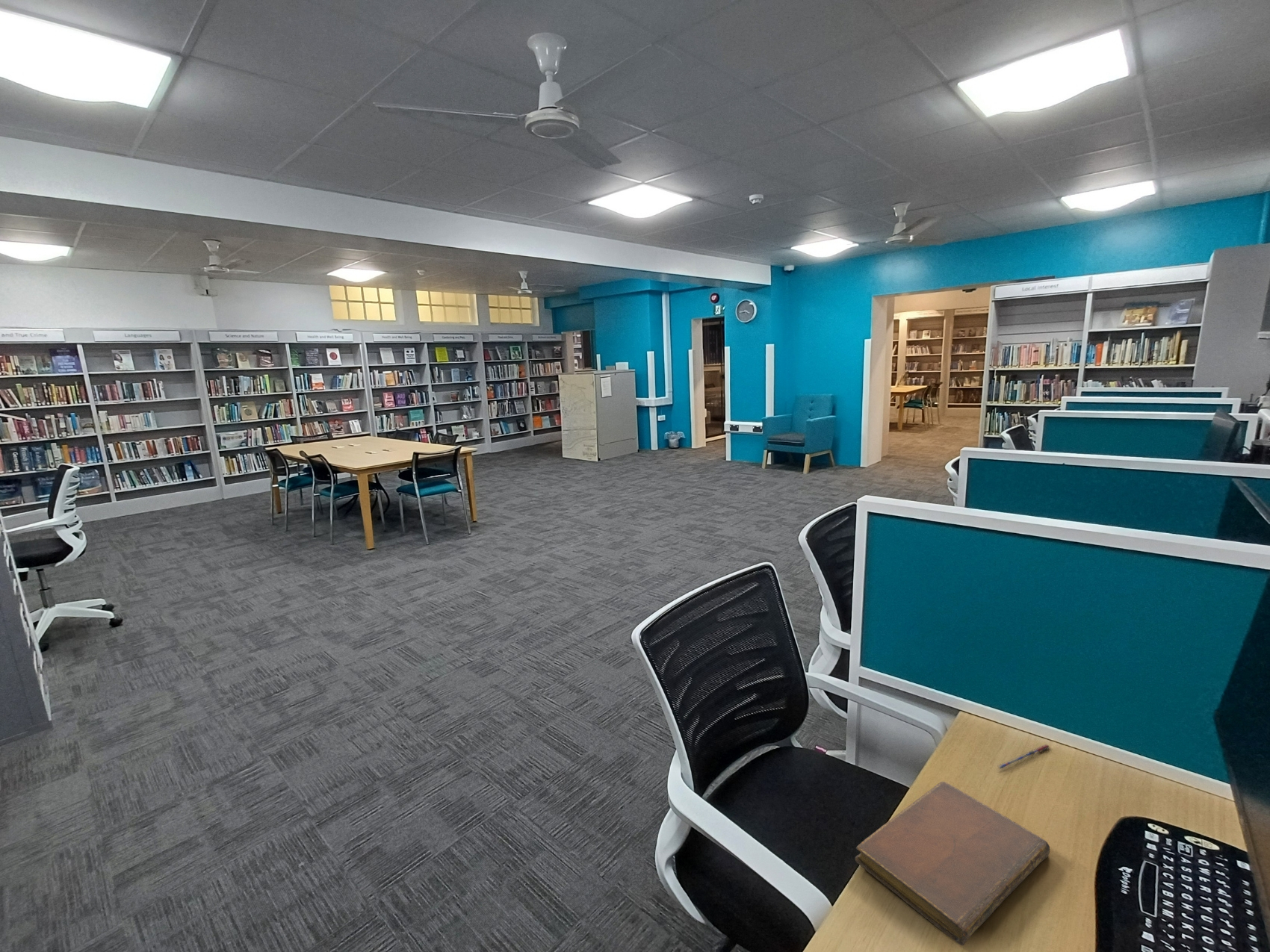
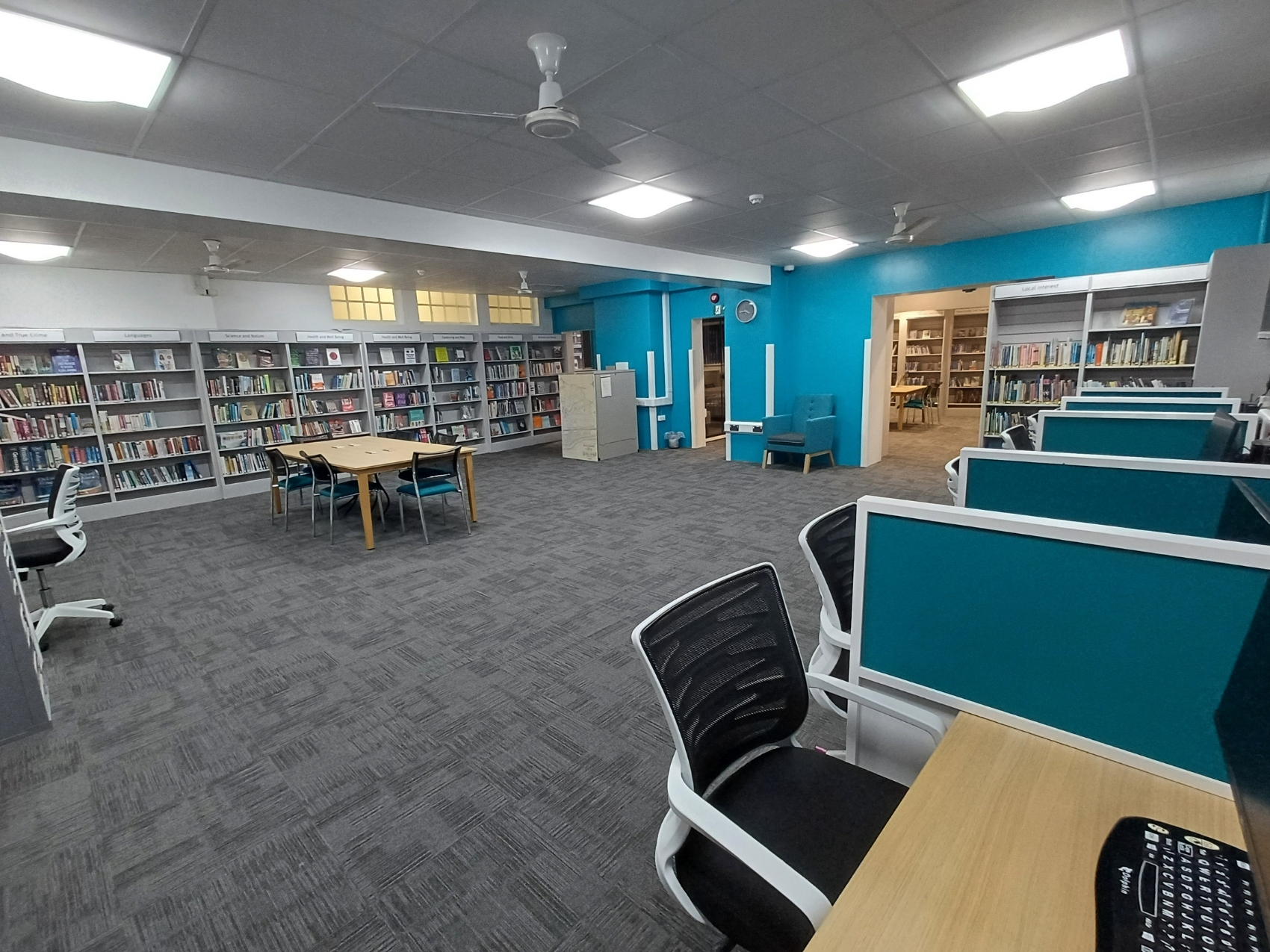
- notebook [855,781,1050,946]
- pen [997,744,1050,771]
